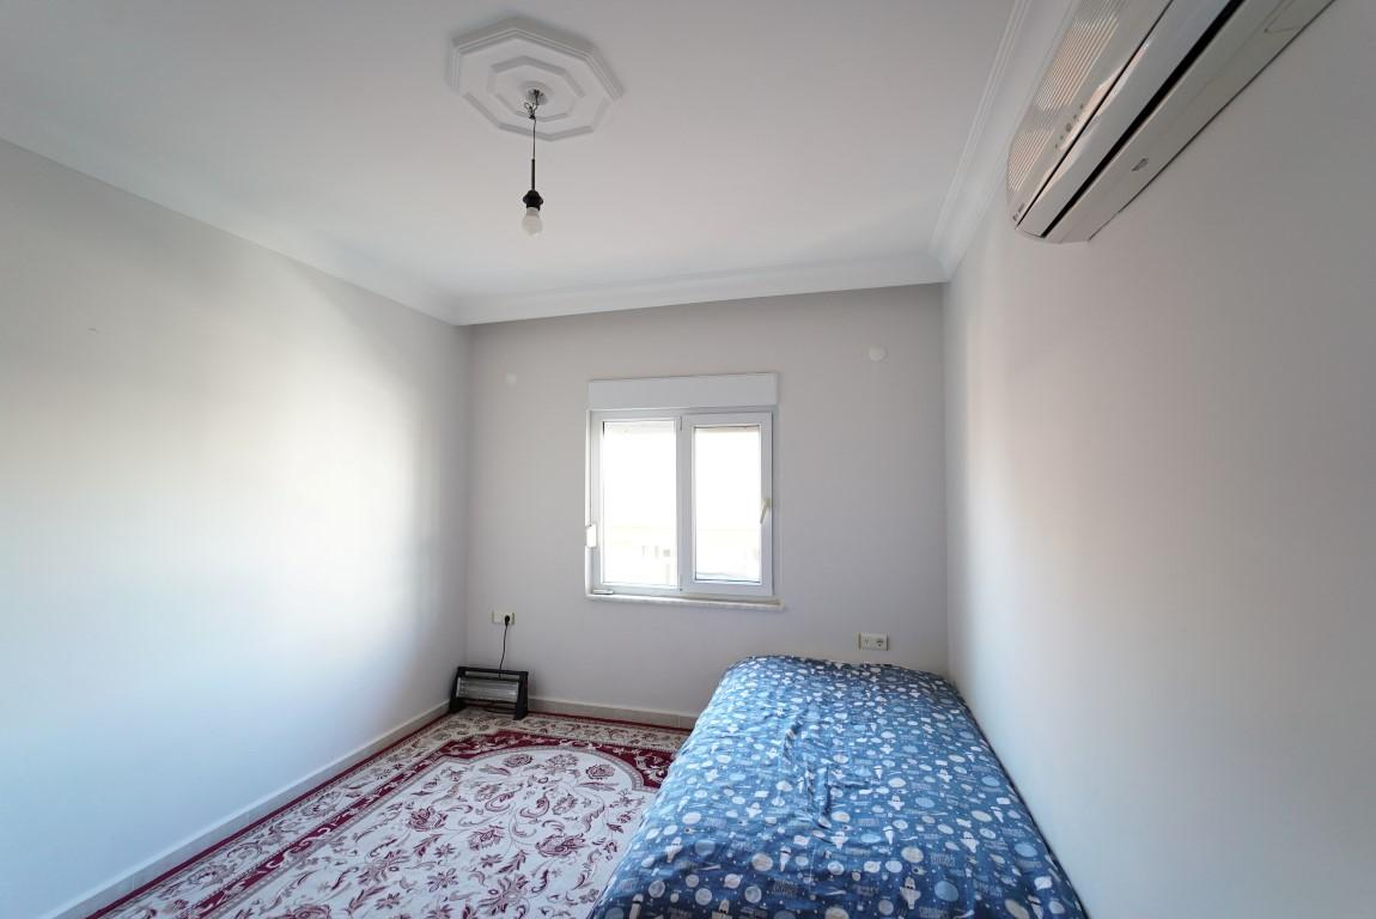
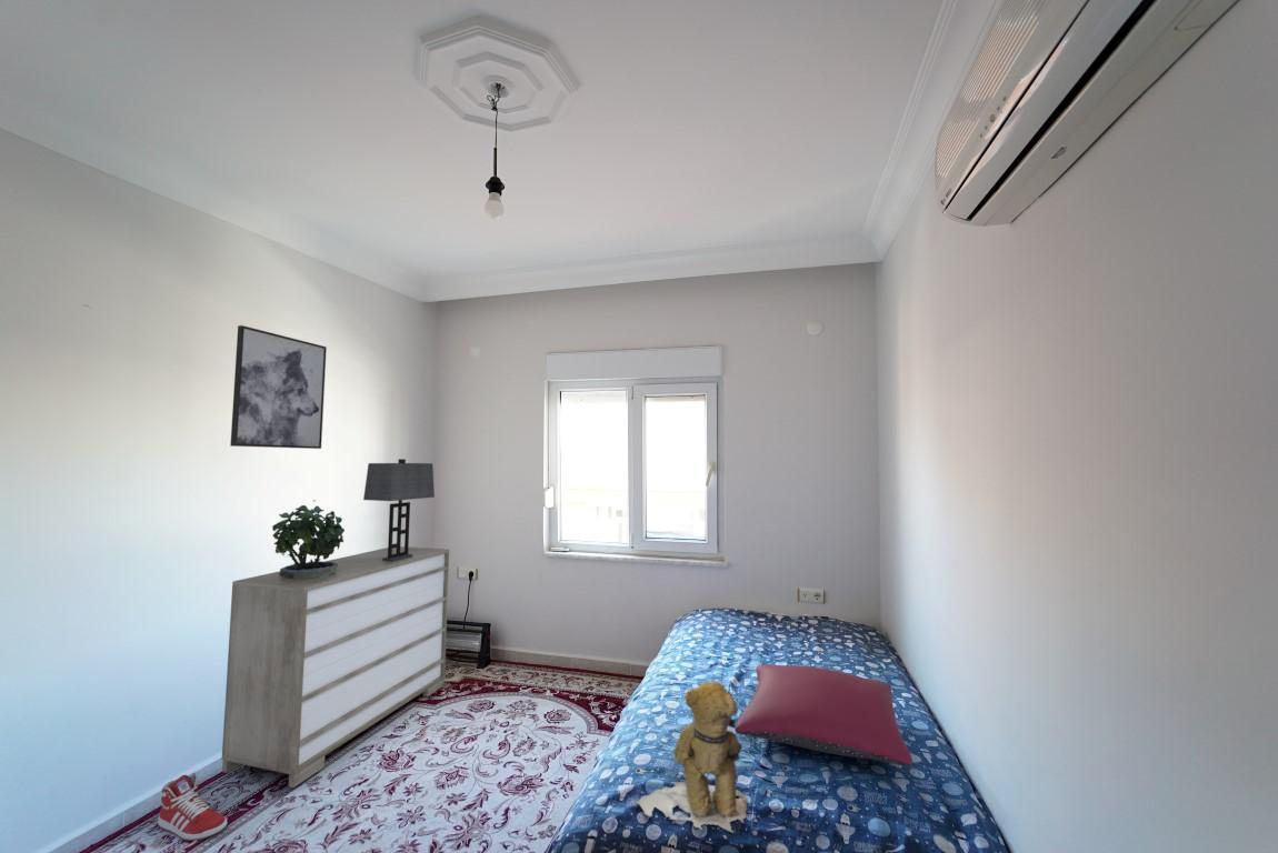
+ teddy bear [636,680,749,839]
+ sneaker [157,771,228,842]
+ wall art [229,324,328,450]
+ pillow [735,663,913,767]
+ dresser [221,545,450,789]
+ table lamp [362,458,436,562]
+ potted plant [271,499,346,580]
